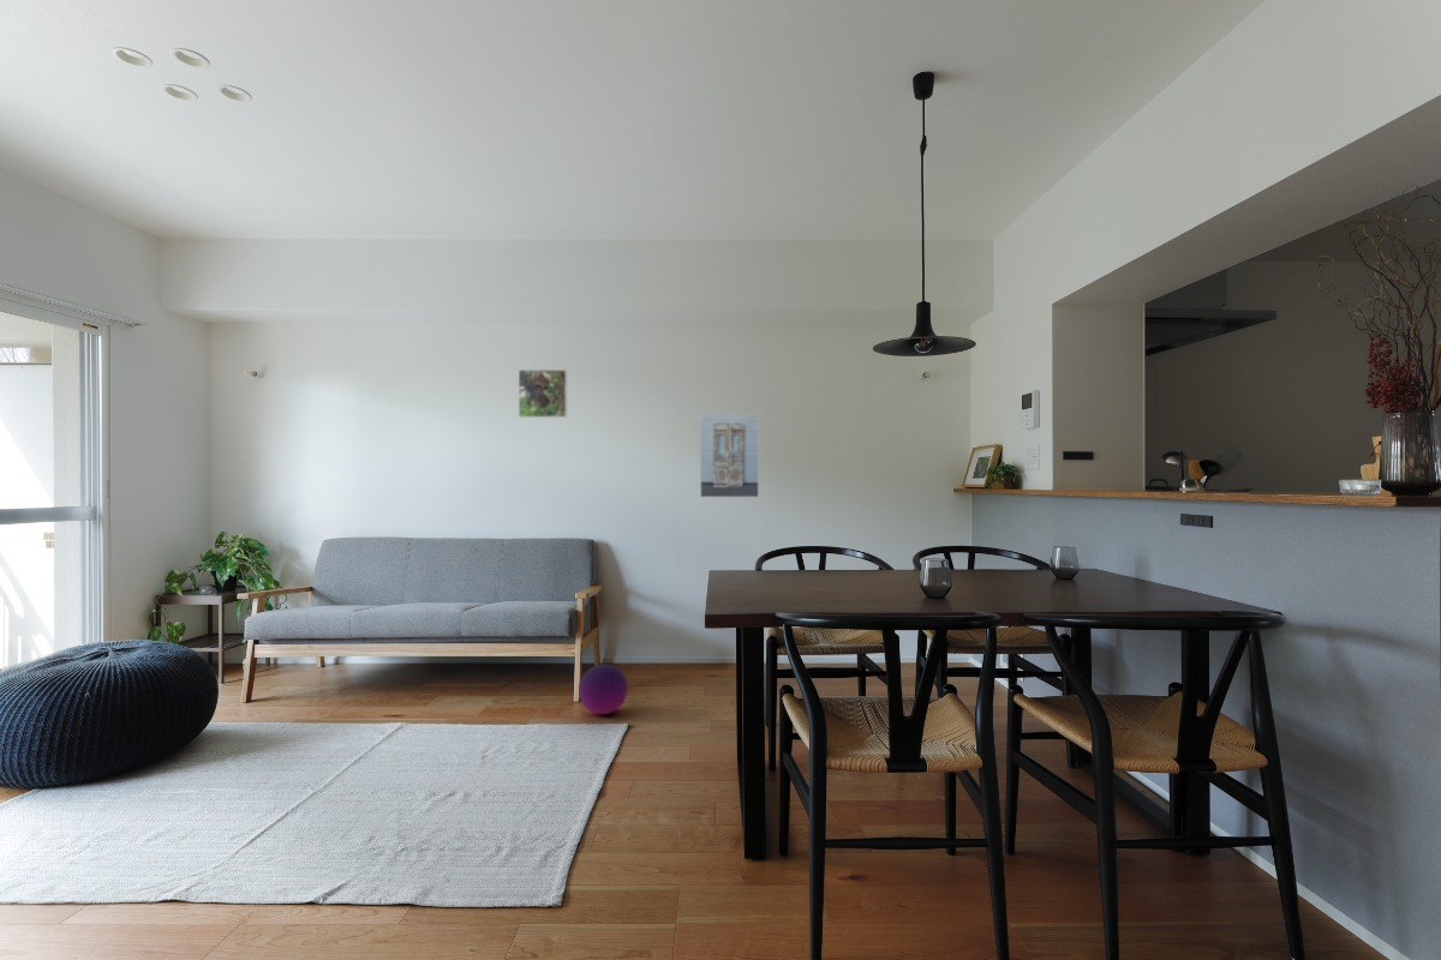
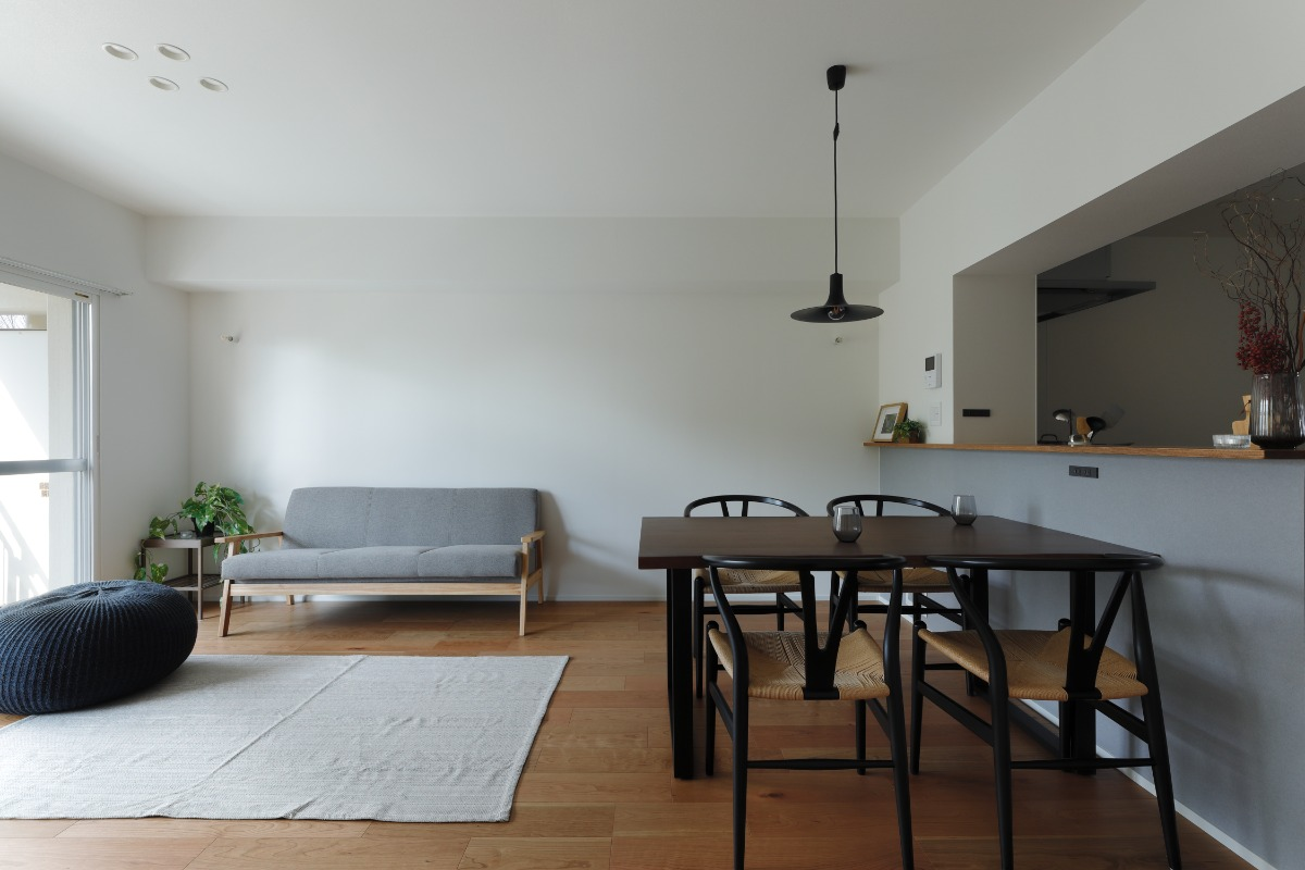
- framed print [699,414,760,498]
- ball [578,664,629,715]
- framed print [518,368,568,419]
